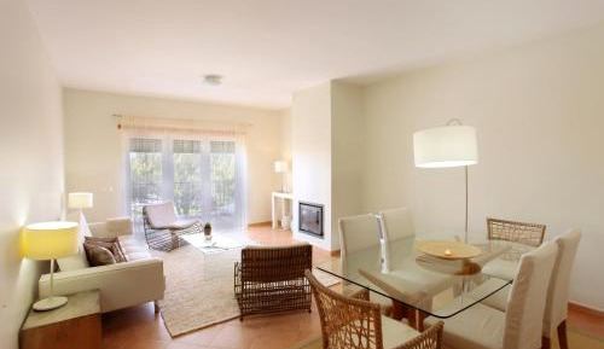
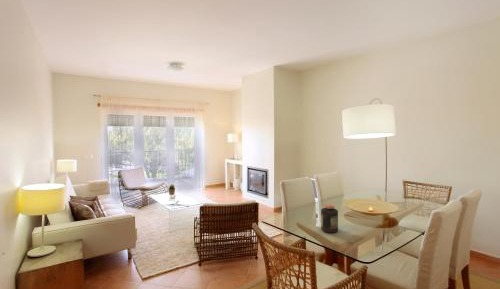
+ jar [320,203,339,234]
